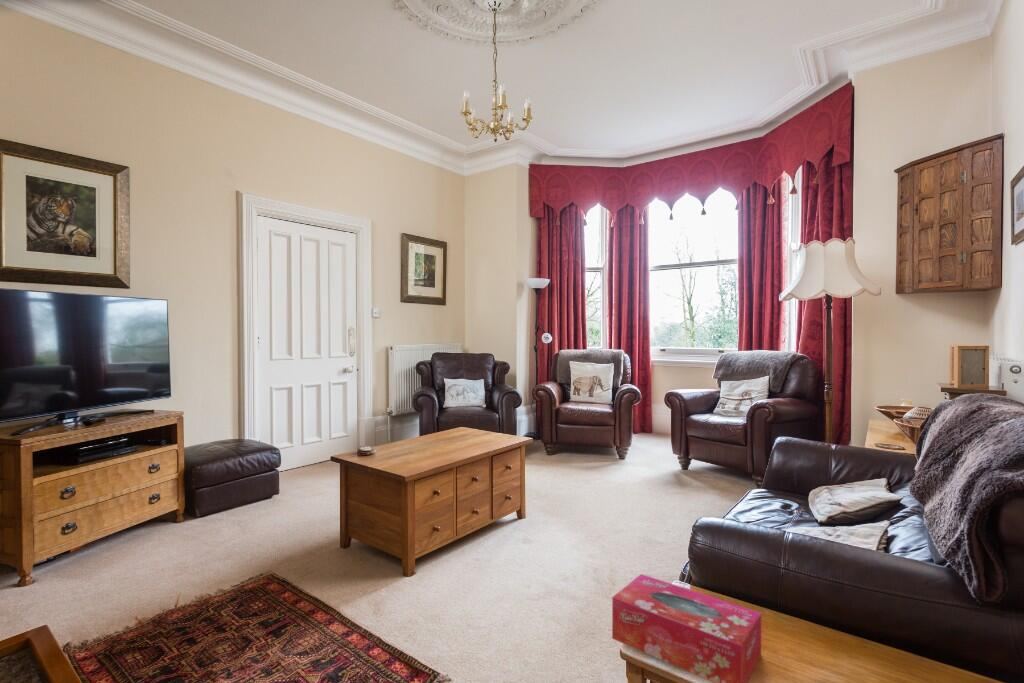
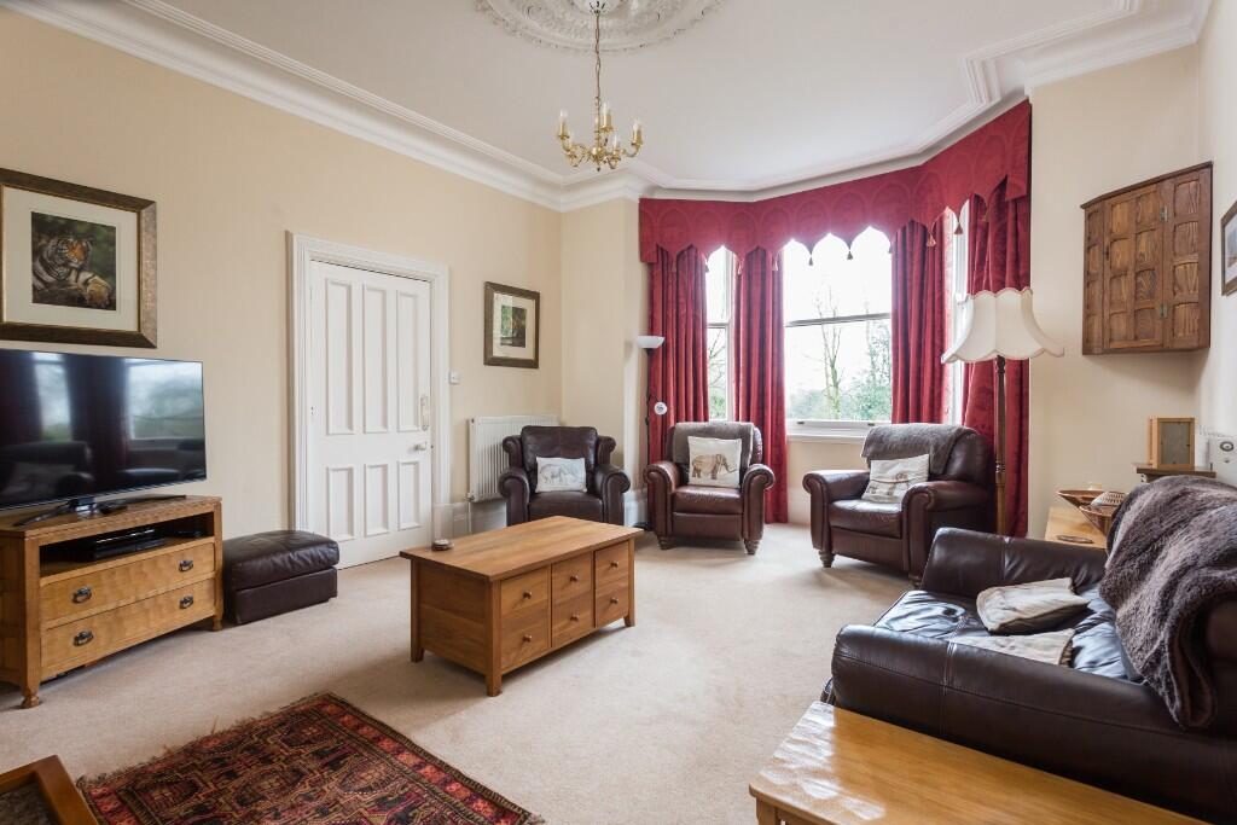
- tissue box [611,573,762,683]
